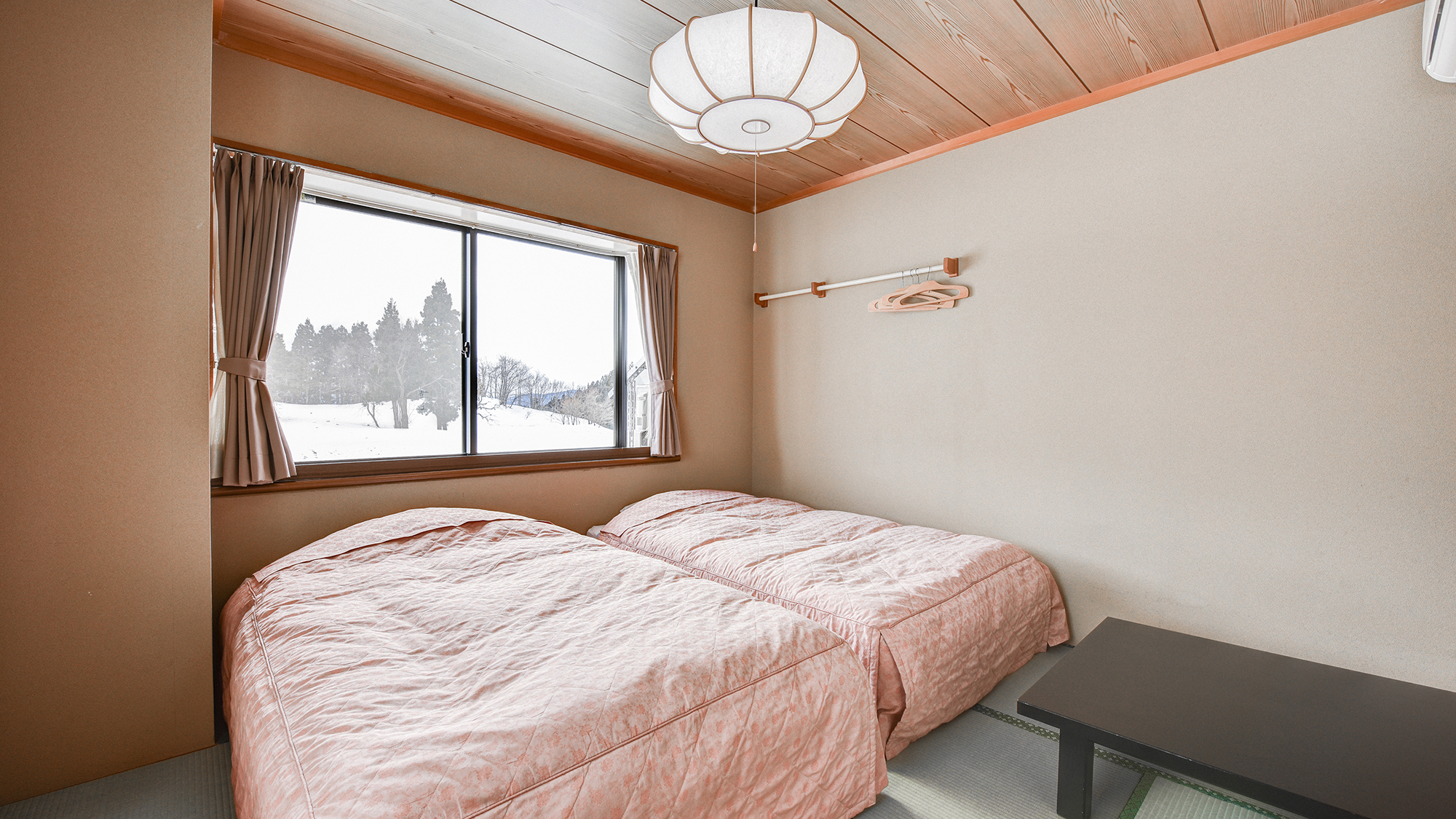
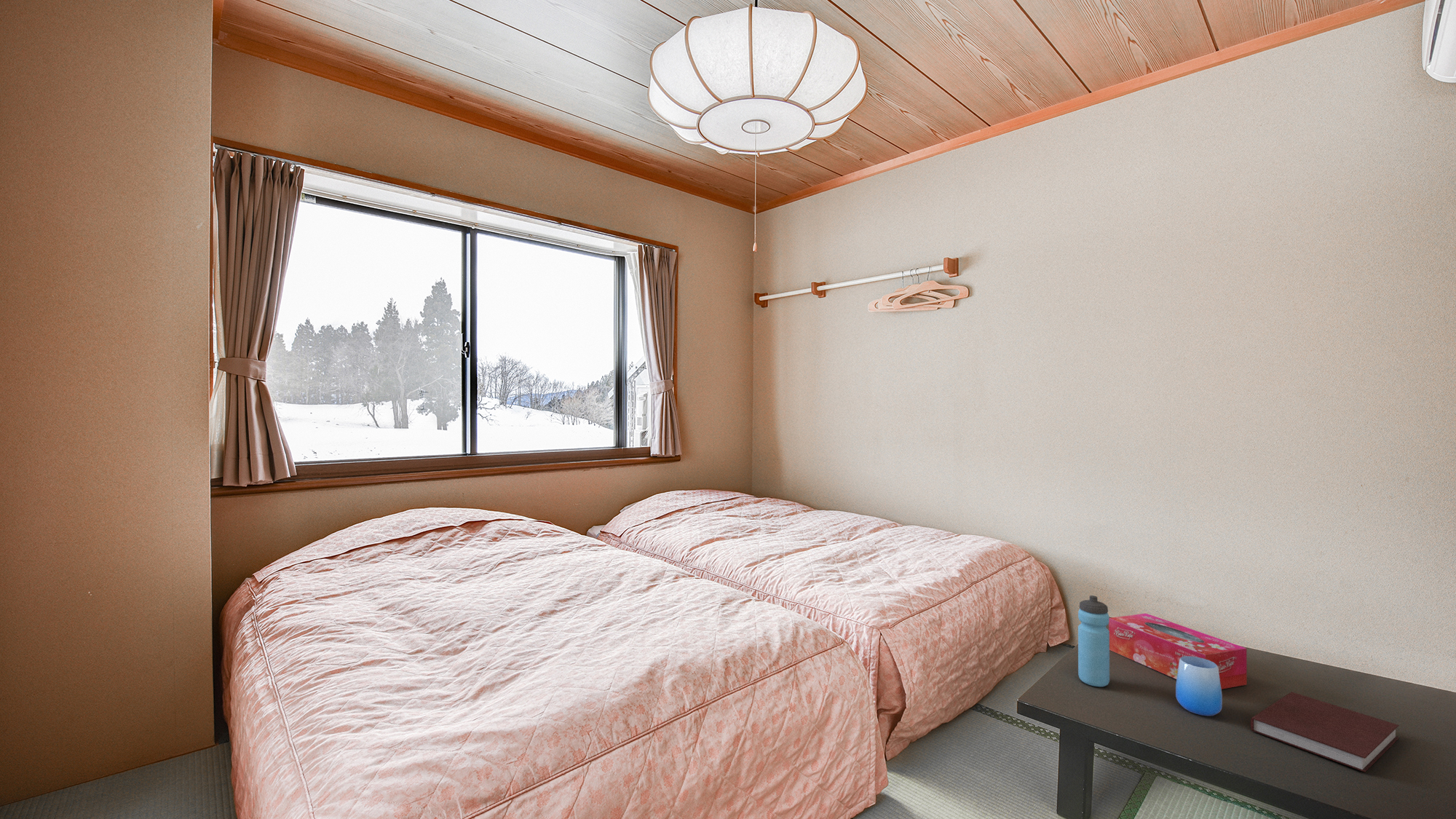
+ notebook [1250,692,1400,773]
+ tissue box [1108,612,1248,689]
+ water bottle [1077,595,1110,687]
+ cup [1175,656,1223,717]
